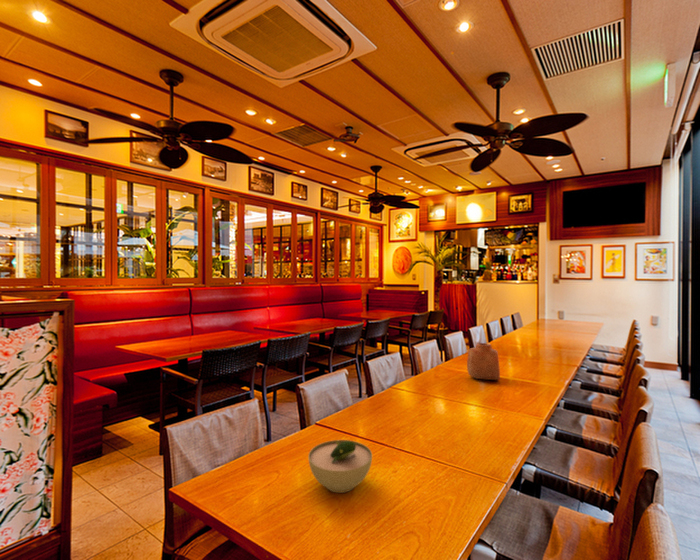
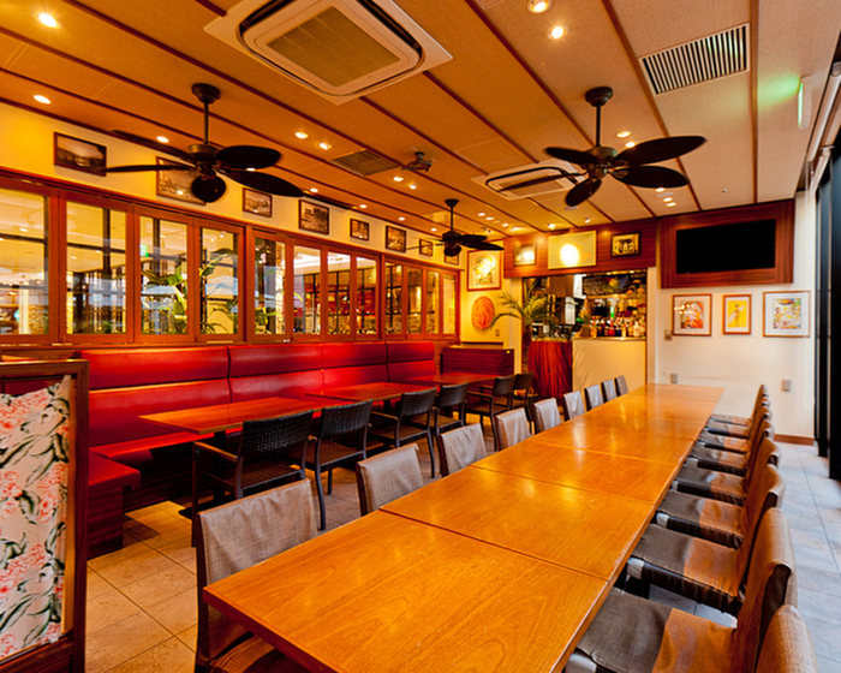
- vase [466,342,501,381]
- soup bowl [307,439,373,494]
